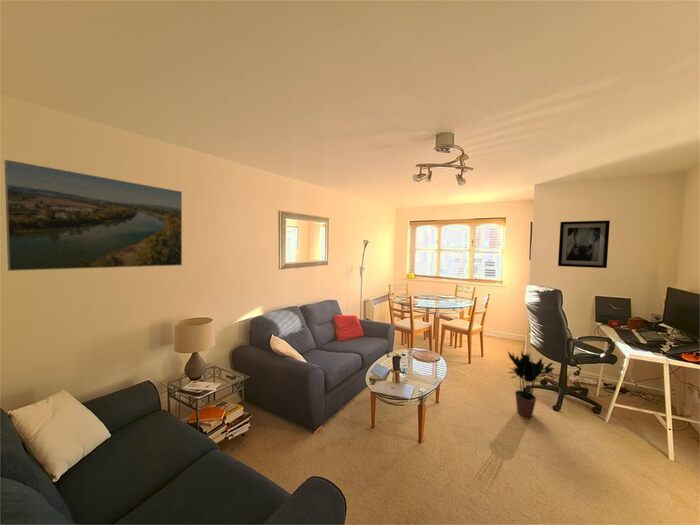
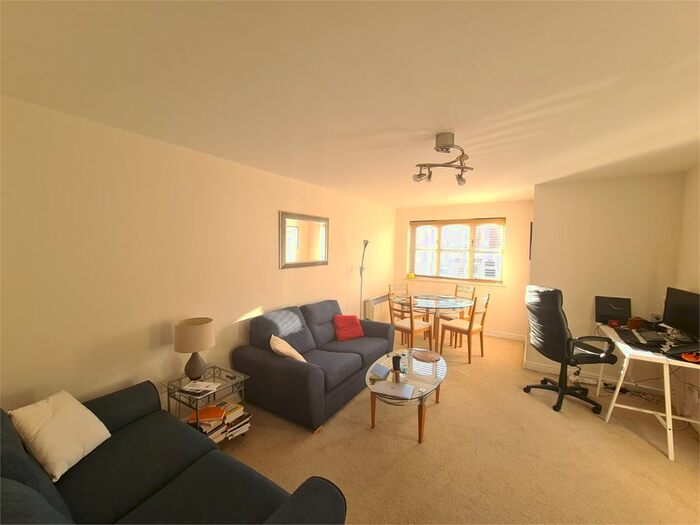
- wall art [557,219,611,269]
- potted plant [506,350,556,418]
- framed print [4,159,183,272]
